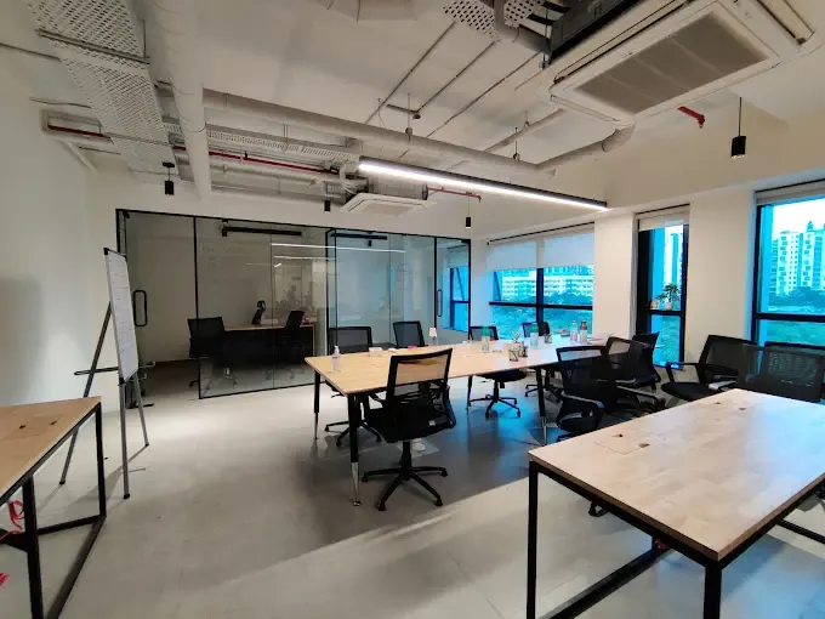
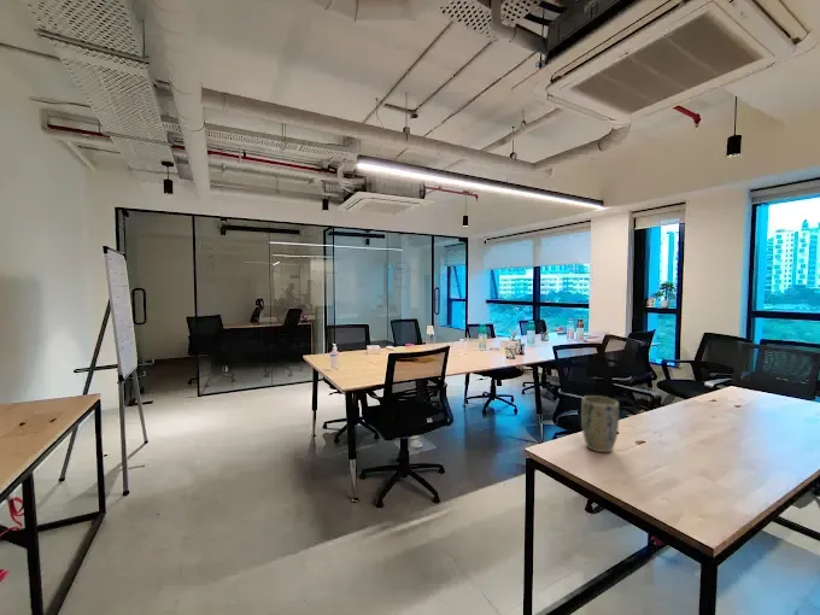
+ plant pot [580,394,620,453]
